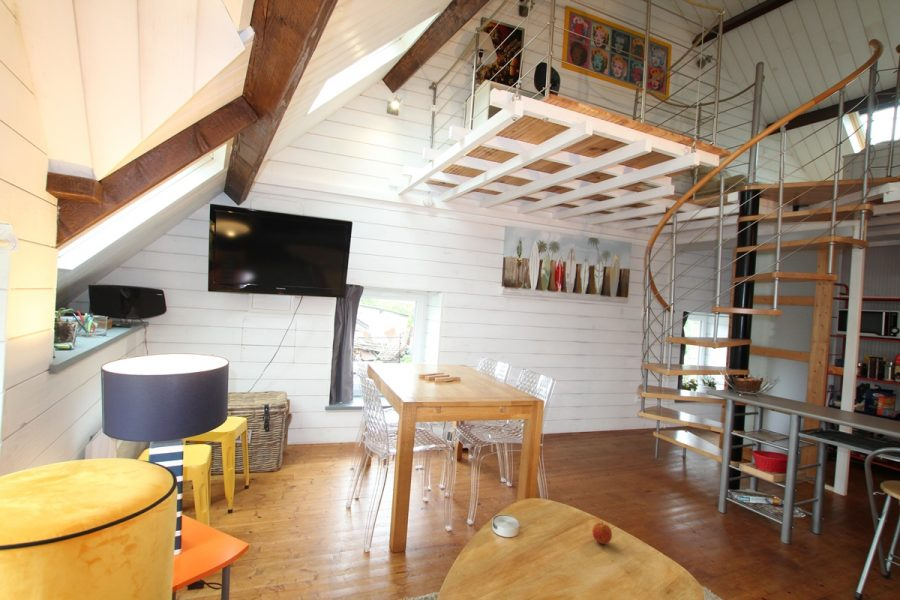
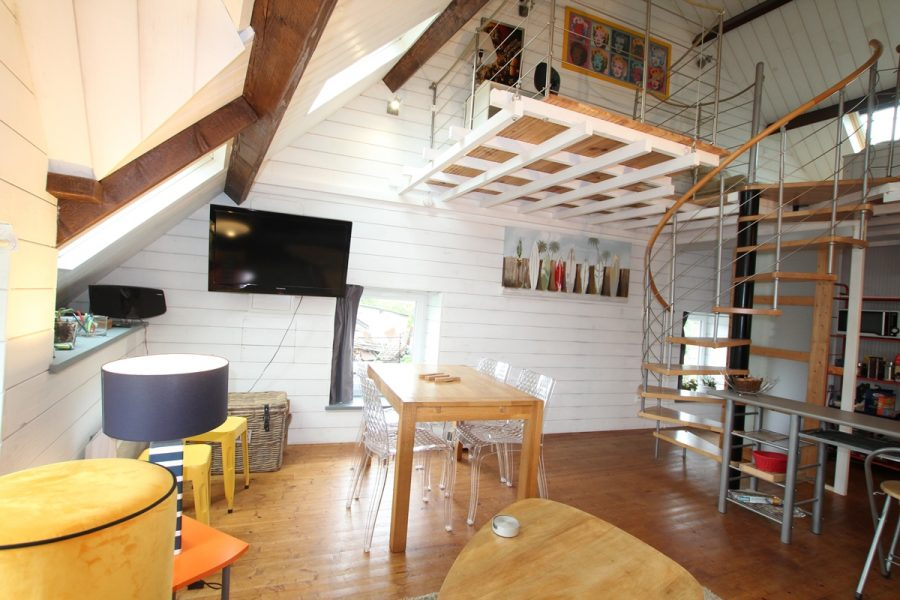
- fruit [591,520,613,545]
